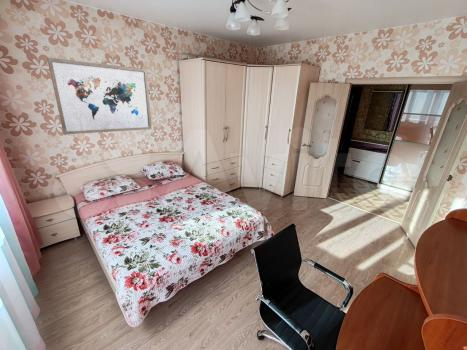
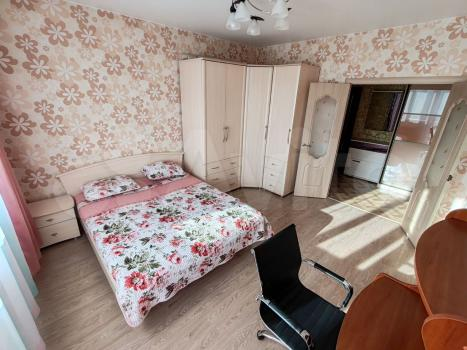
- wall art [46,57,153,135]
